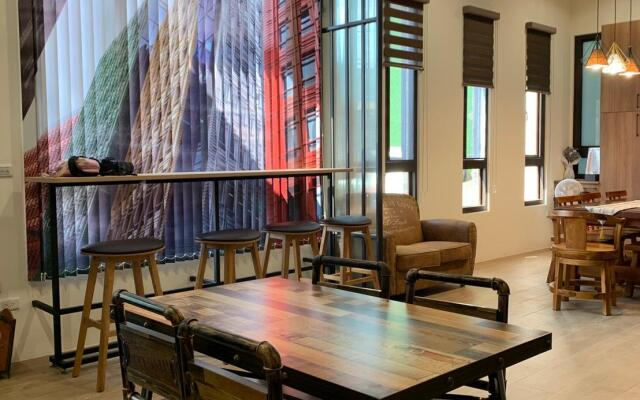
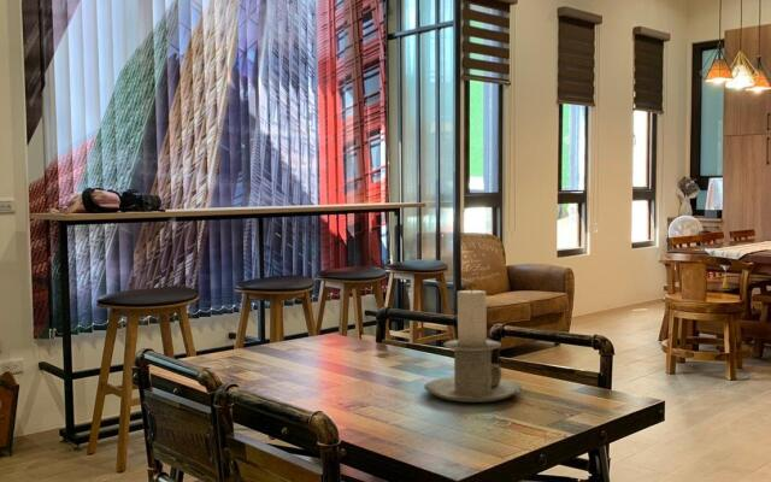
+ candle holder [423,289,523,404]
